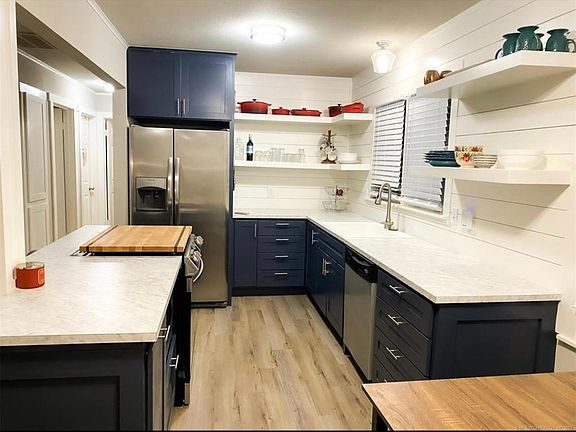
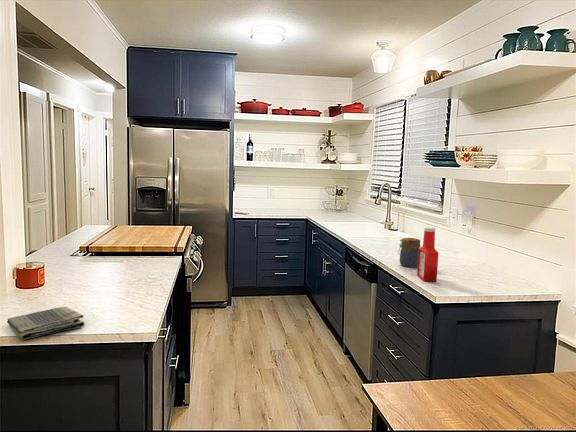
+ jar [397,237,421,268]
+ soap bottle [416,226,440,283]
+ dish towel [6,306,86,341]
